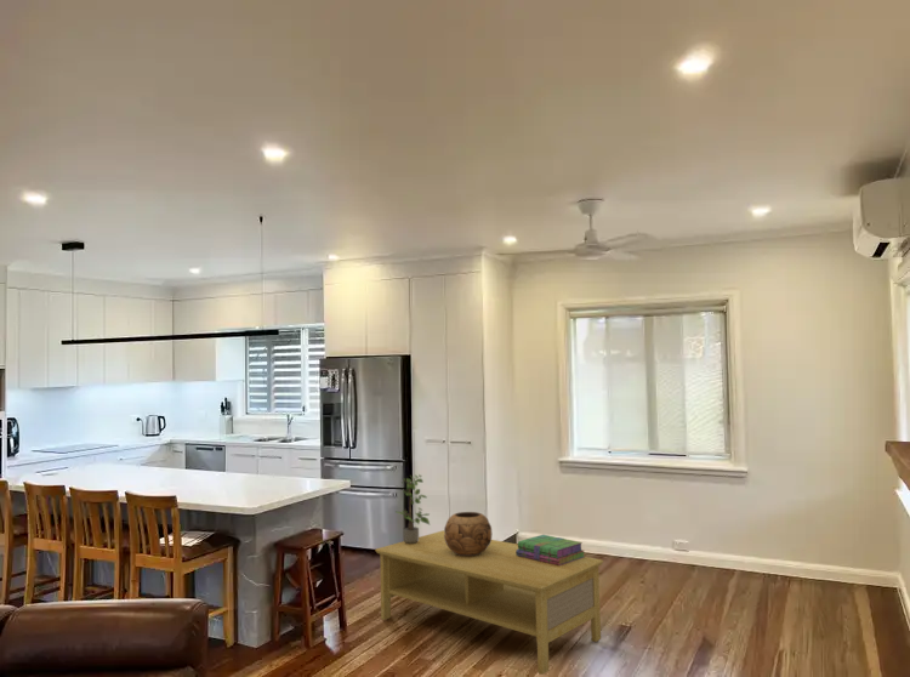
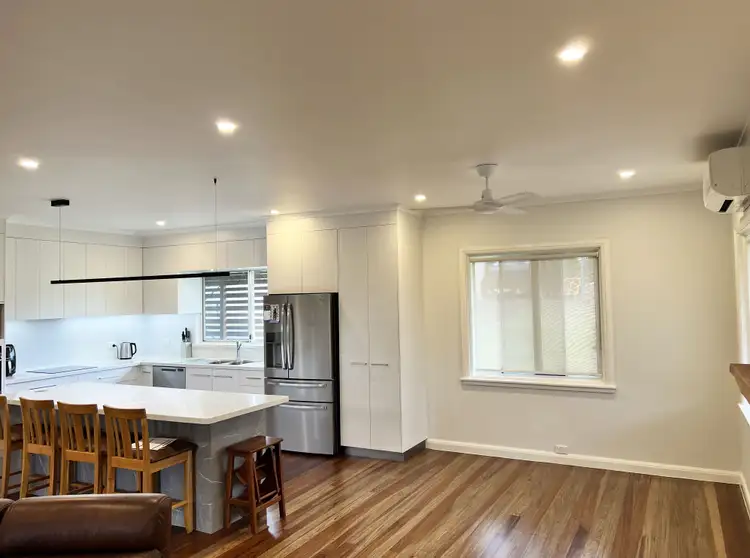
- coffee table [374,529,605,676]
- potted plant [396,474,431,544]
- stack of books [516,534,586,565]
- decorative bowl [443,511,493,556]
